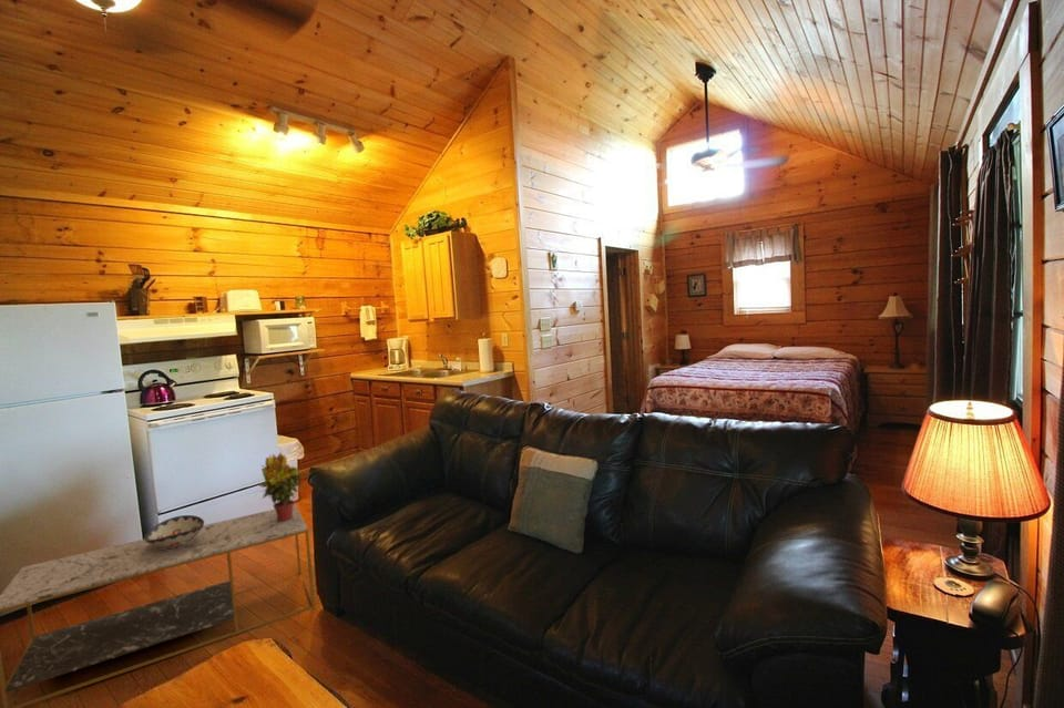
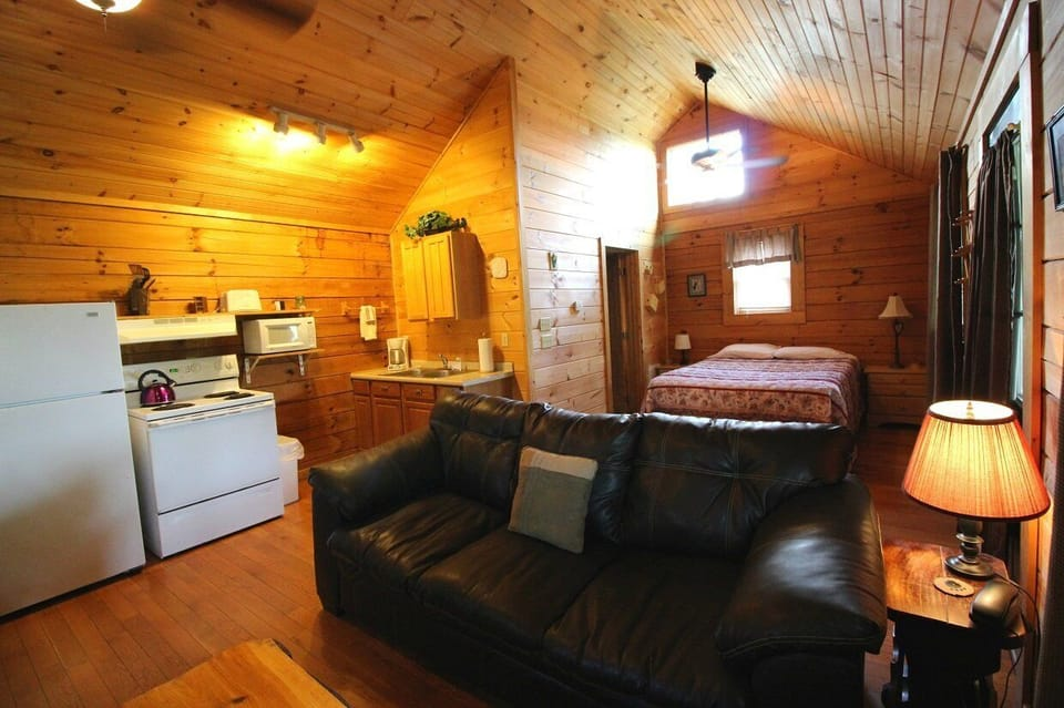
- potted plant [257,451,305,522]
- decorative bowl [143,514,205,550]
- coffee table [0,503,316,708]
